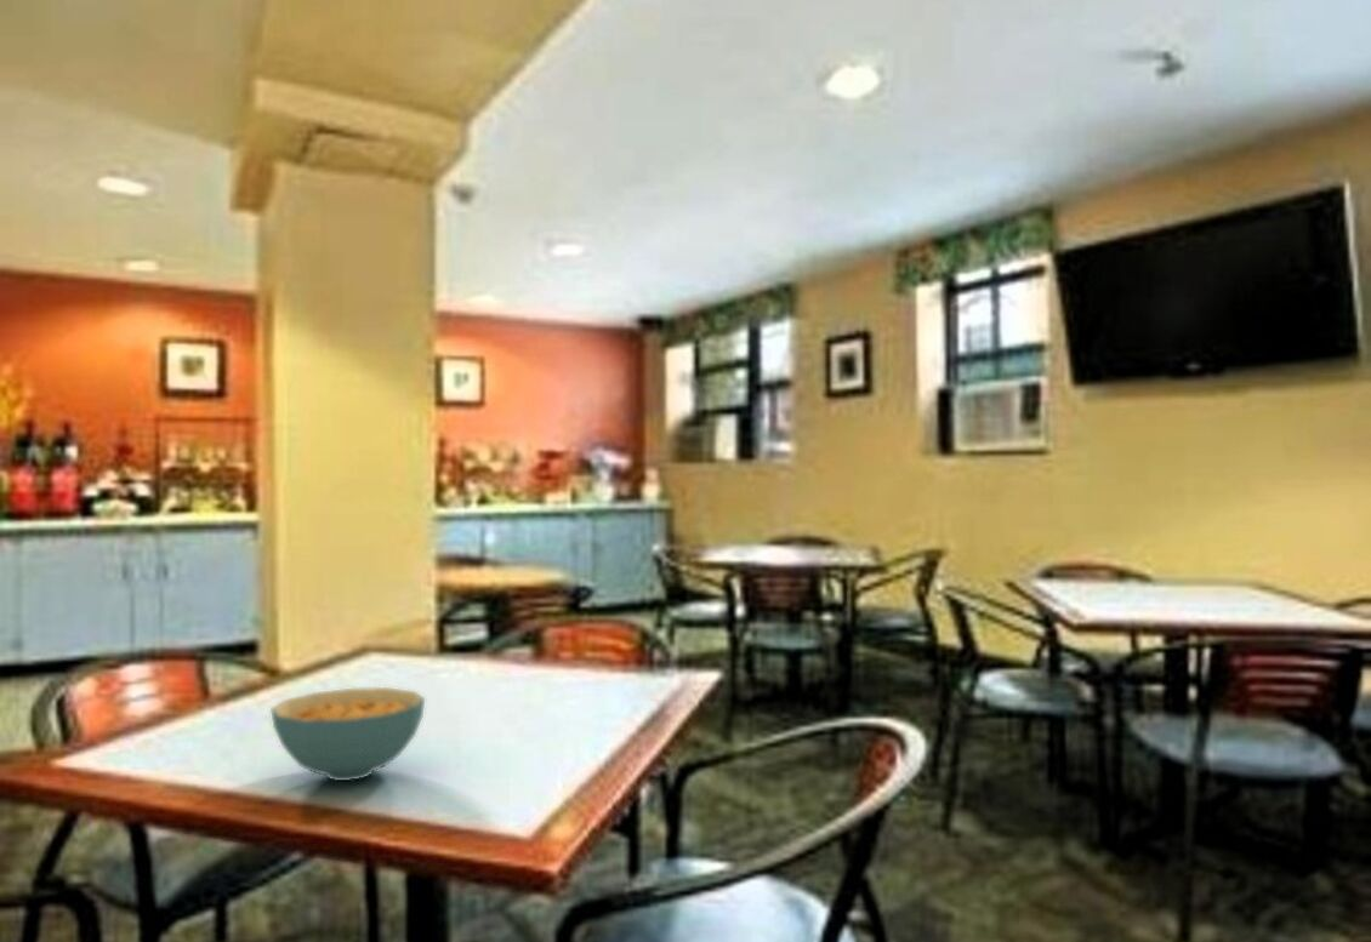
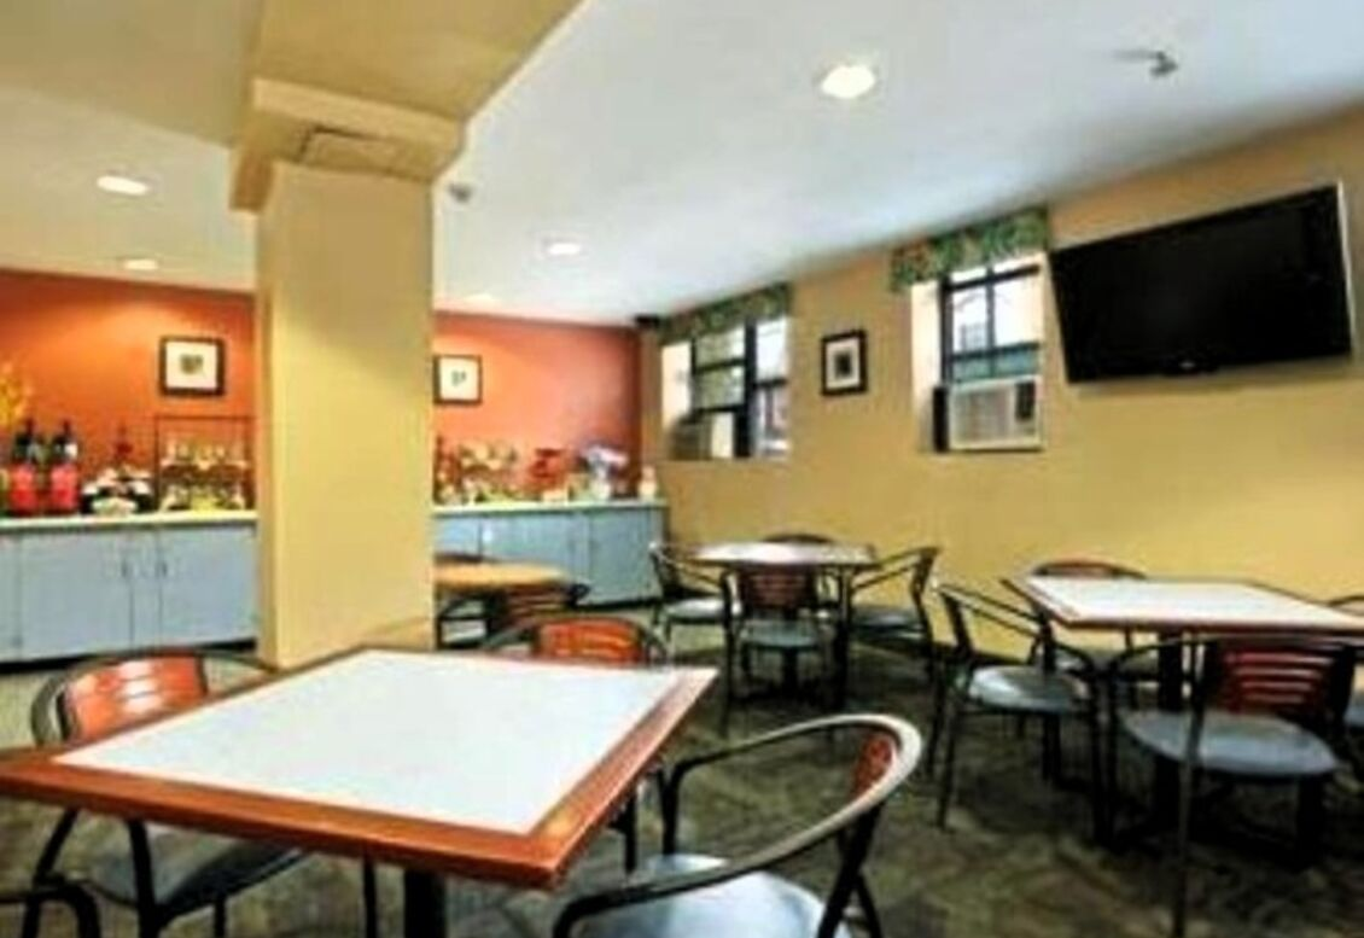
- cereal bowl [269,686,426,782]
